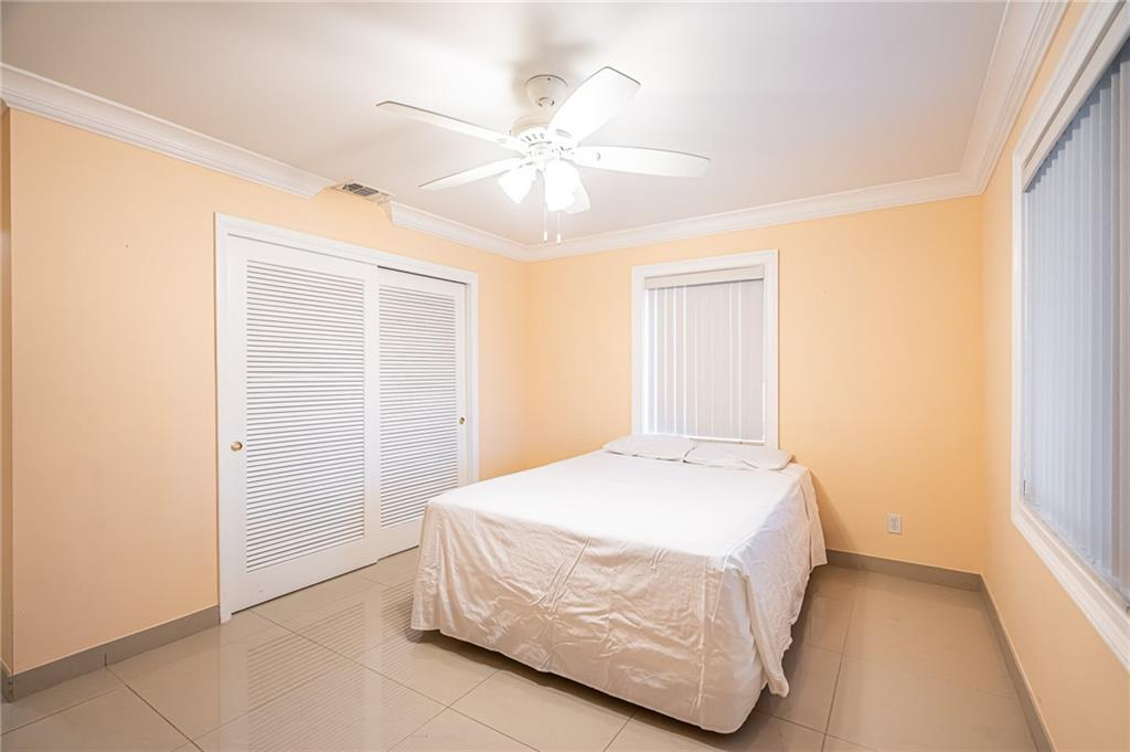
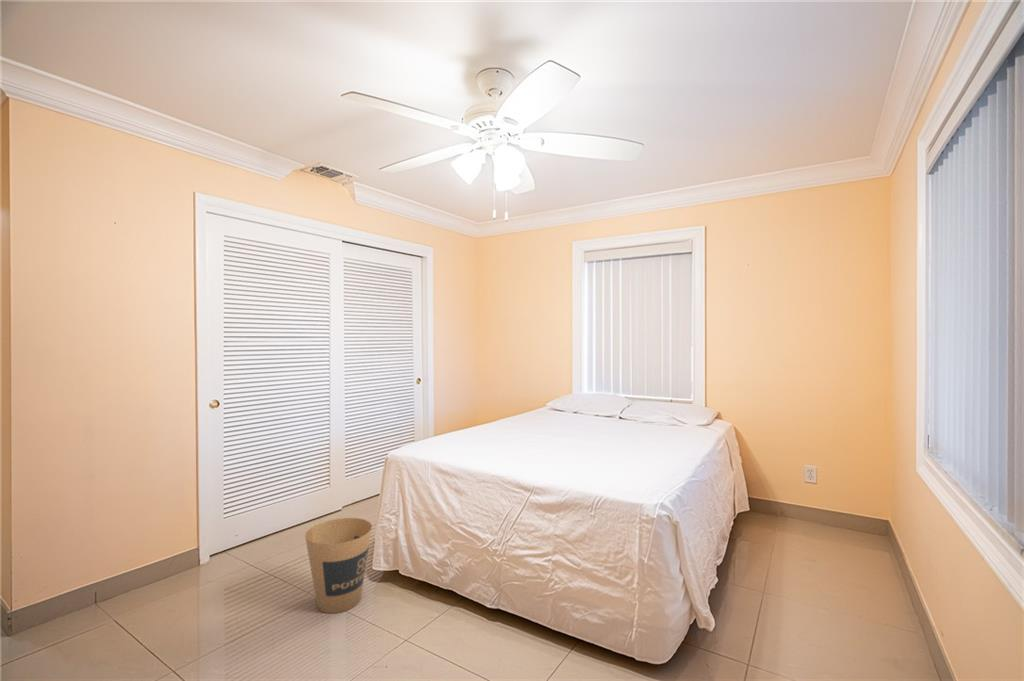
+ trash can [304,517,373,614]
